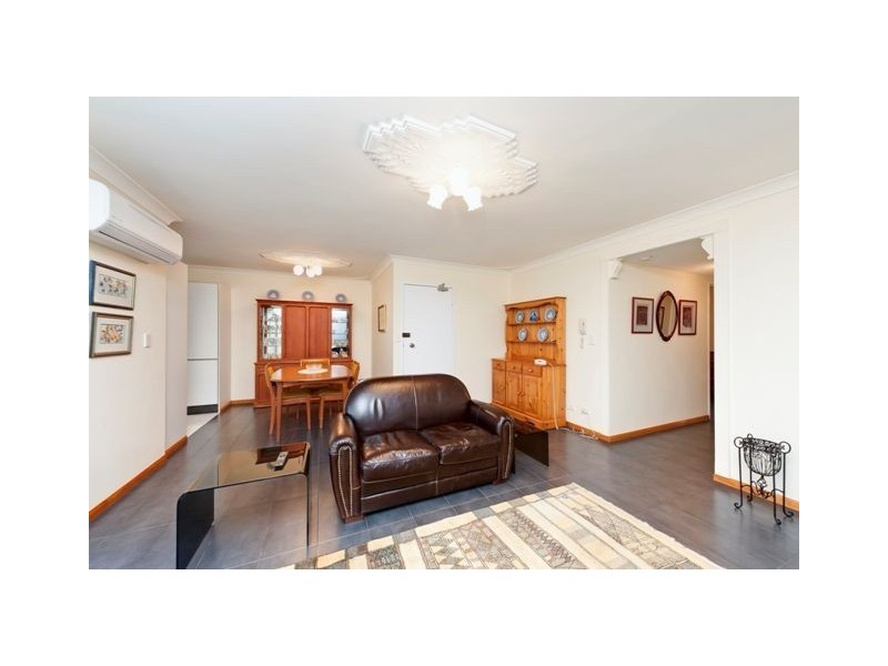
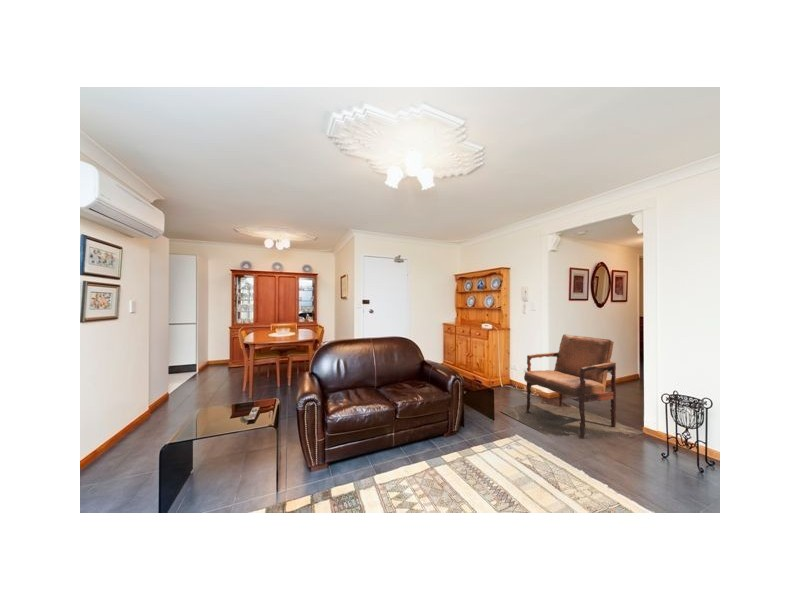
+ armchair [499,333,645,440]
